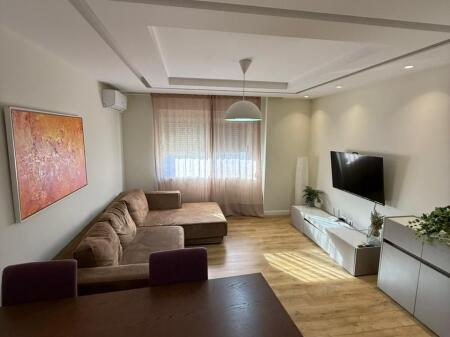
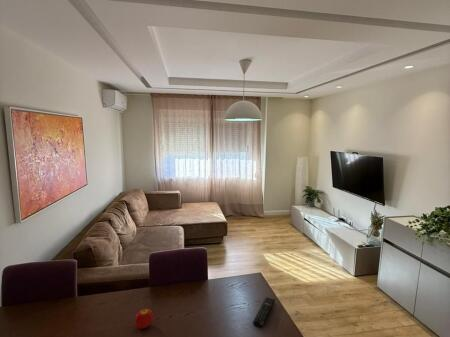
+ remote control [252,296,276,329]
+ fruit [135,308,154,330]
